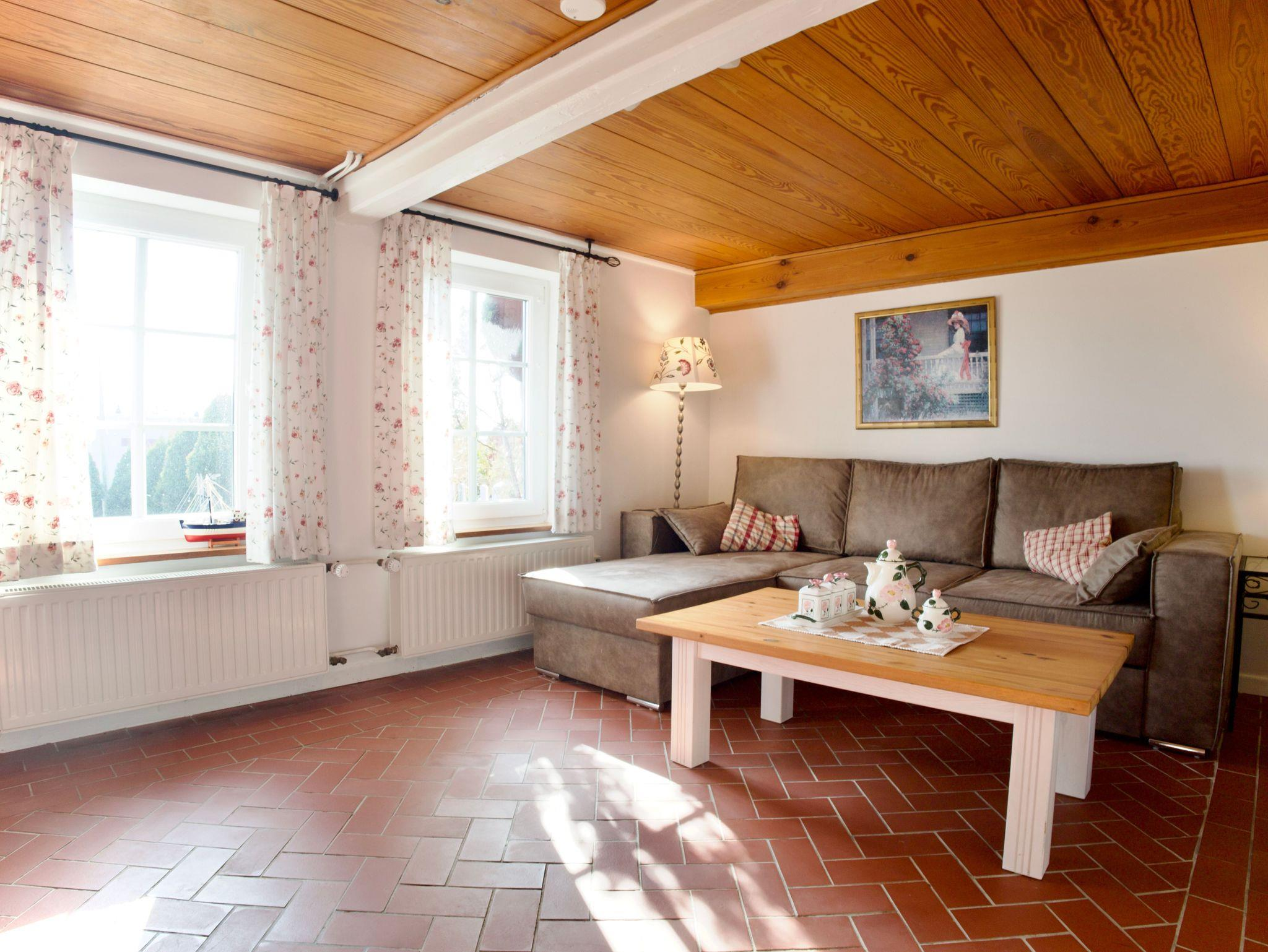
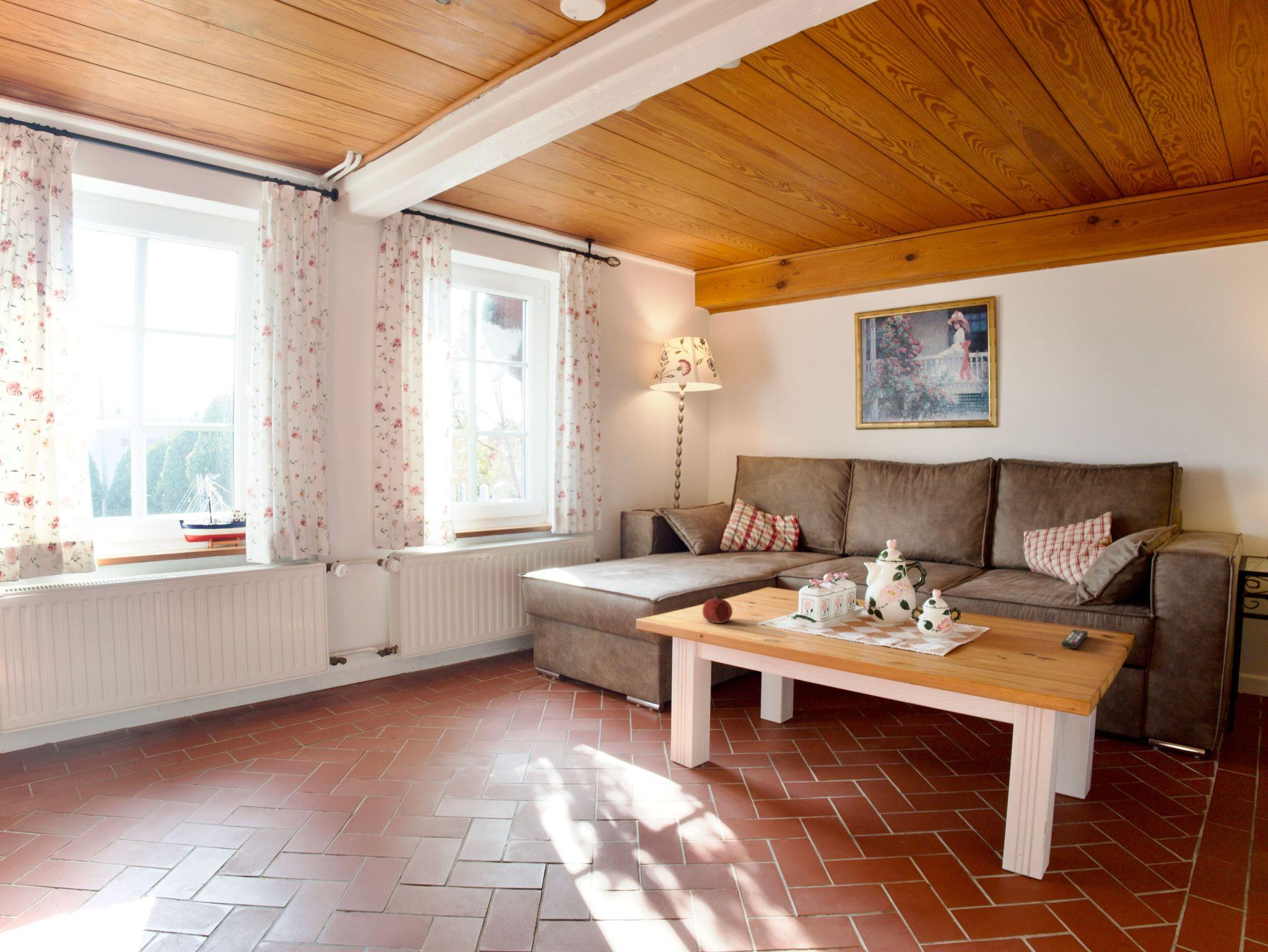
+ fruit [702,591,733,624]
+ remote control [1061,629,1088,649]
